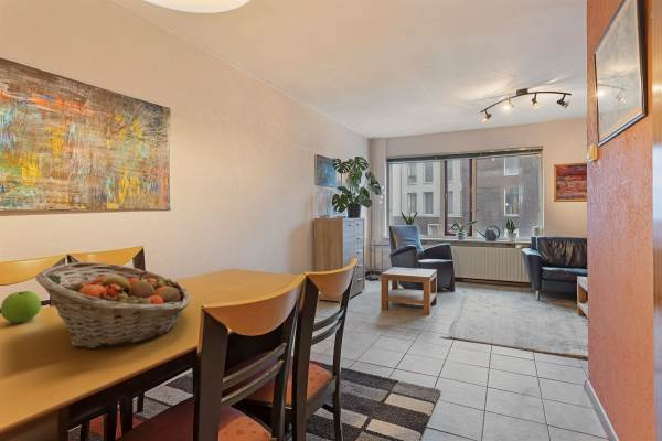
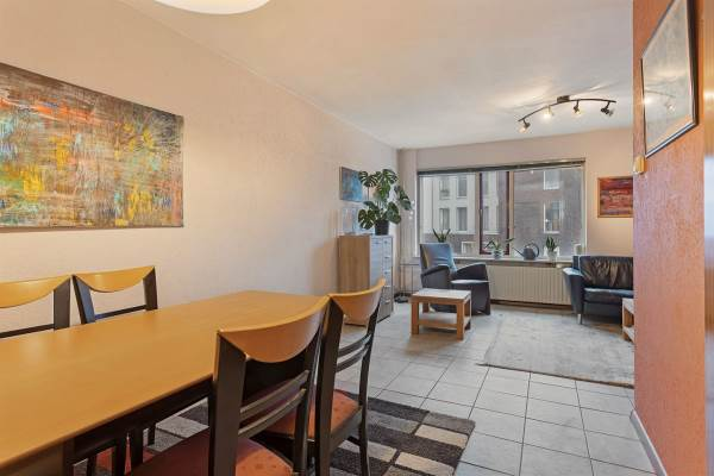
- fruit basket [34,261,191,349]
- apple [0,290,42,324]
